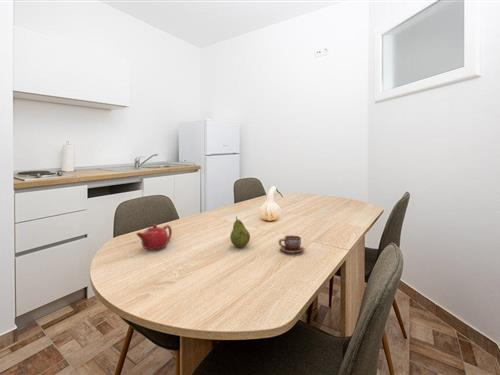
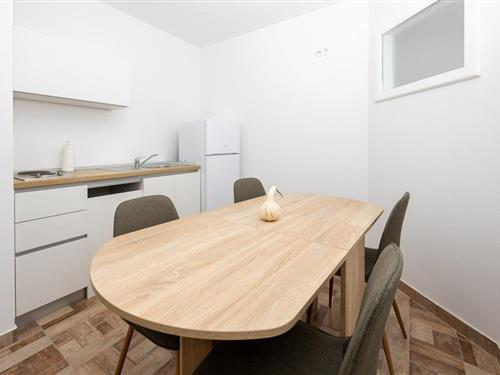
- teapot [135,224,173,251]
- fruit [229,216,251,248]
- cup [278,235,306,254]
